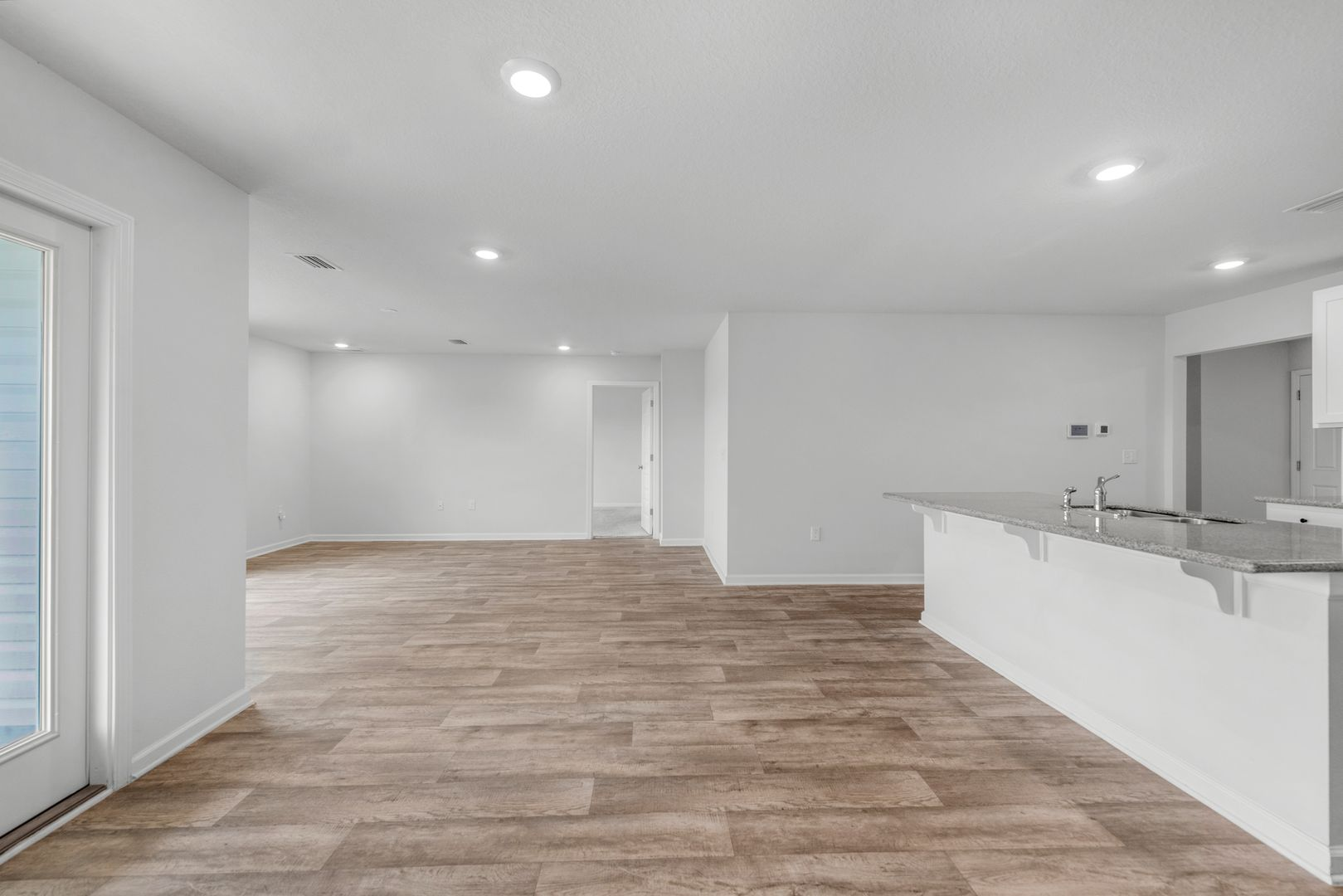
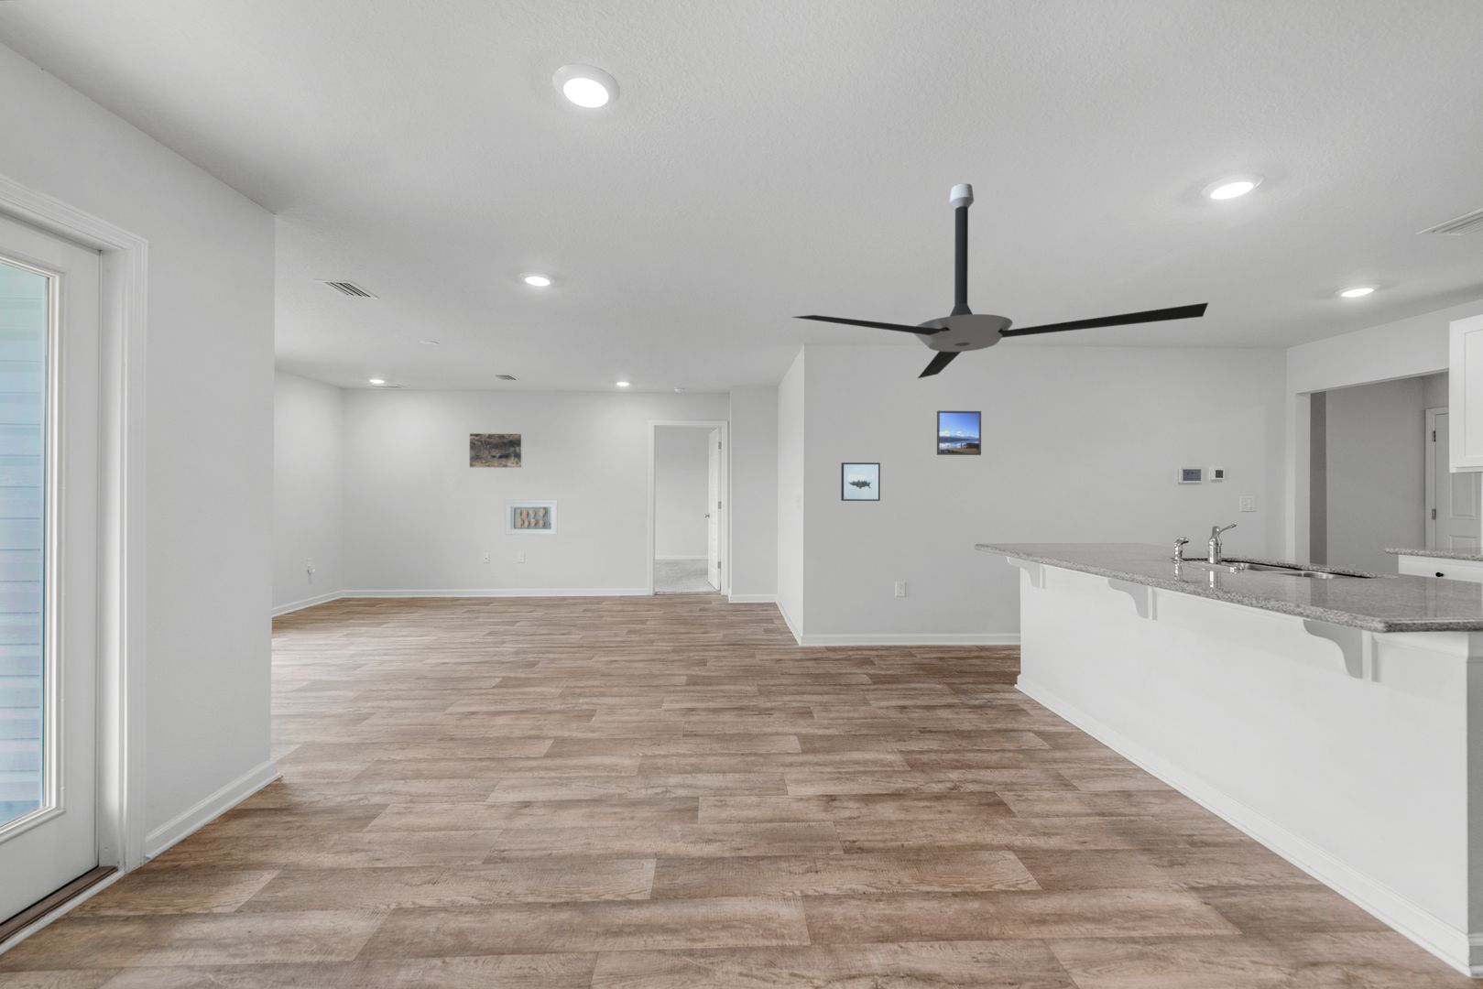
+ wall art [840,461,881,502]
+ ceiling fan [791,182,1209,380]
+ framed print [936,411,982,456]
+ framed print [504,500,558,535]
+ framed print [468,433,523,469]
